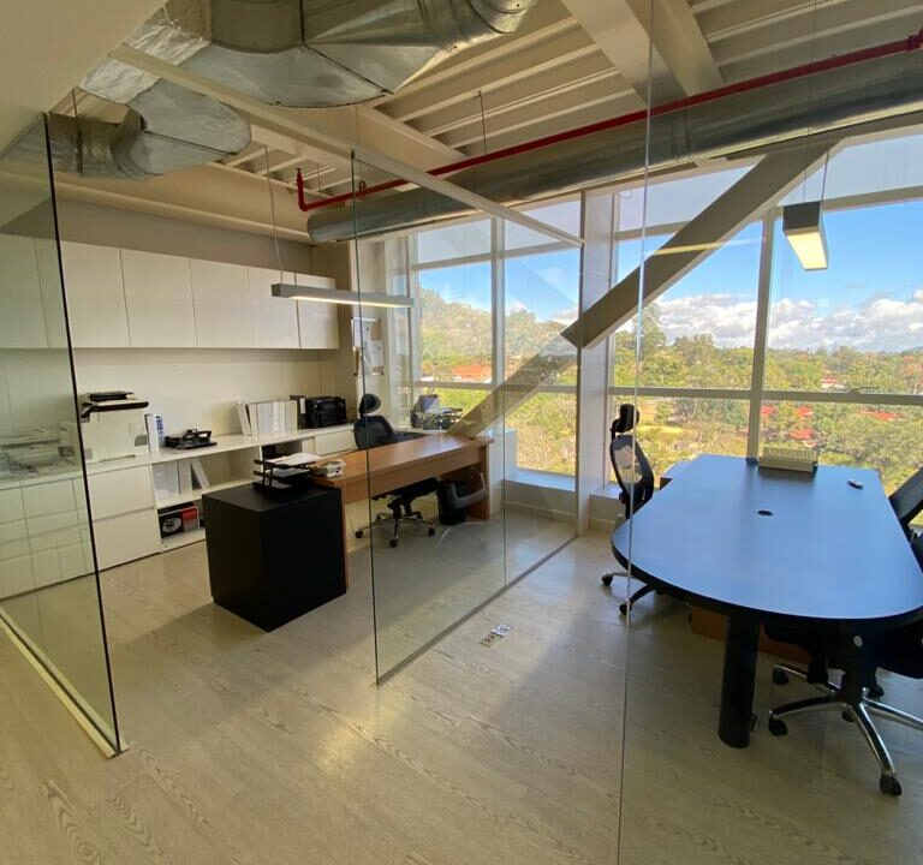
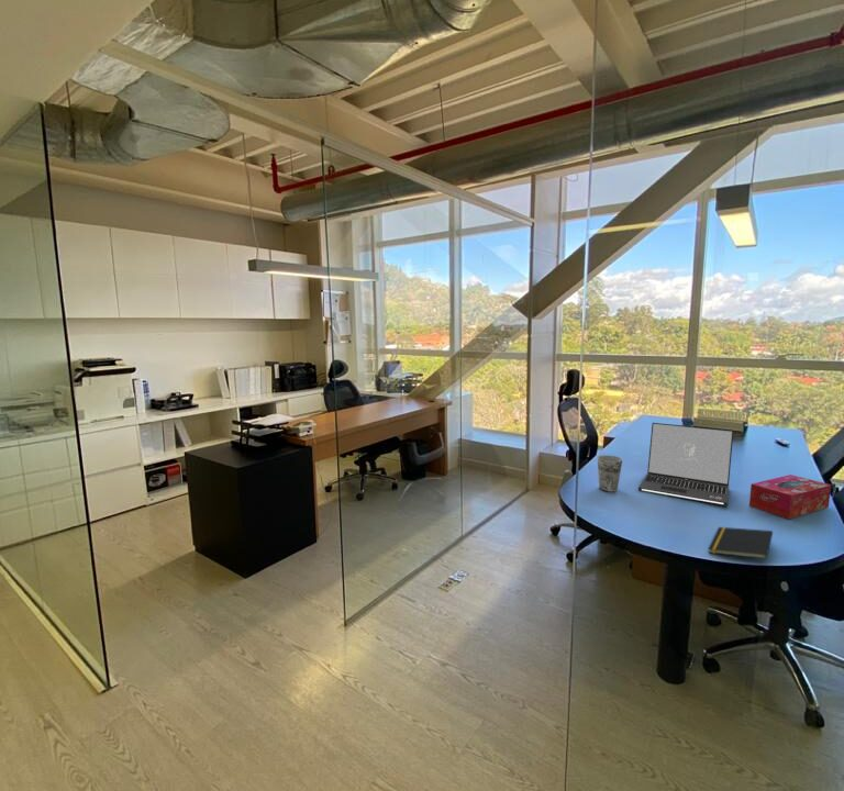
+ notepad [707,526,774,560]
+ laptop [637,422,734,506]
+ cup [597,454,623,493]
+ tissue box [748,474,832,520]
